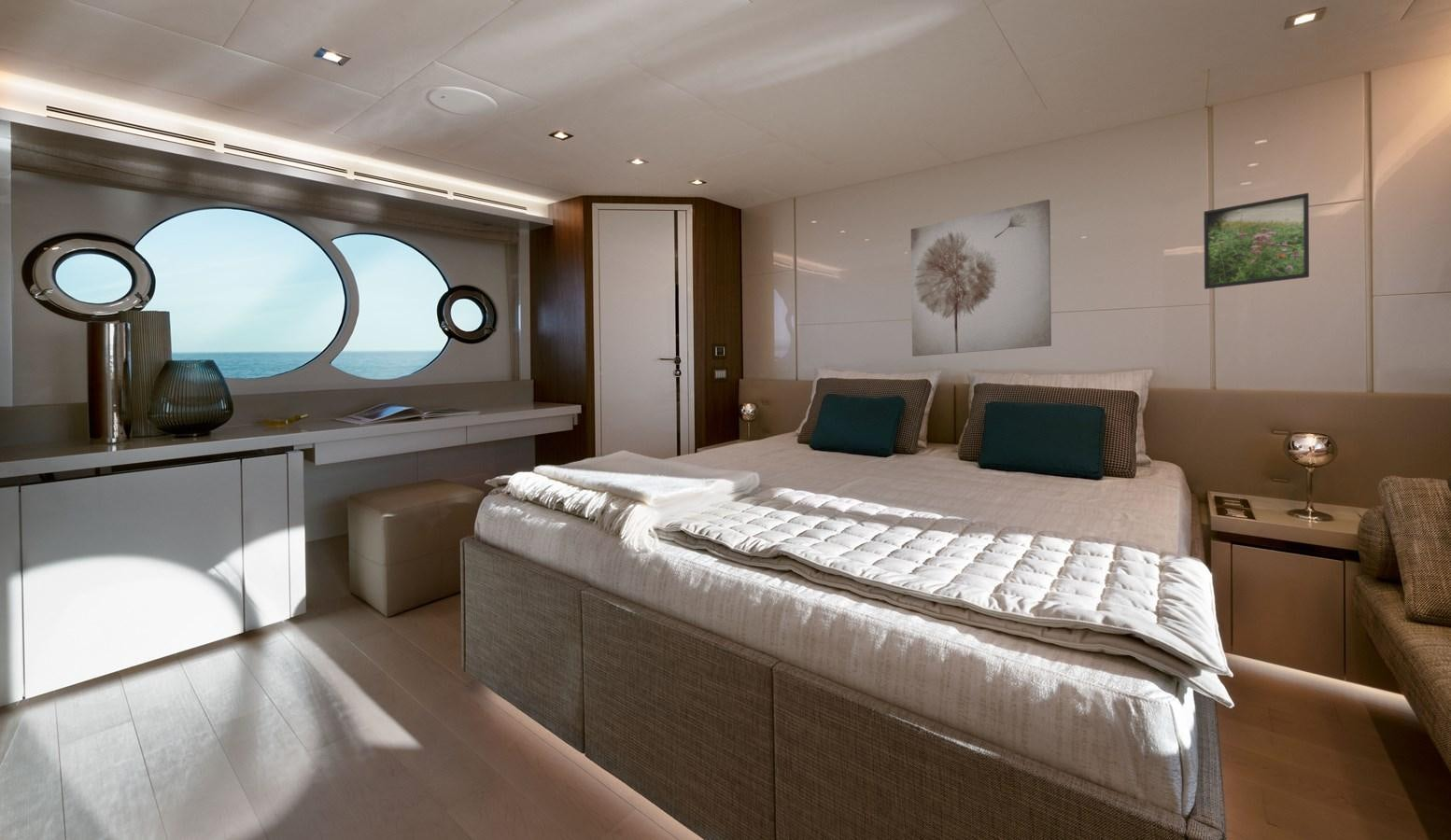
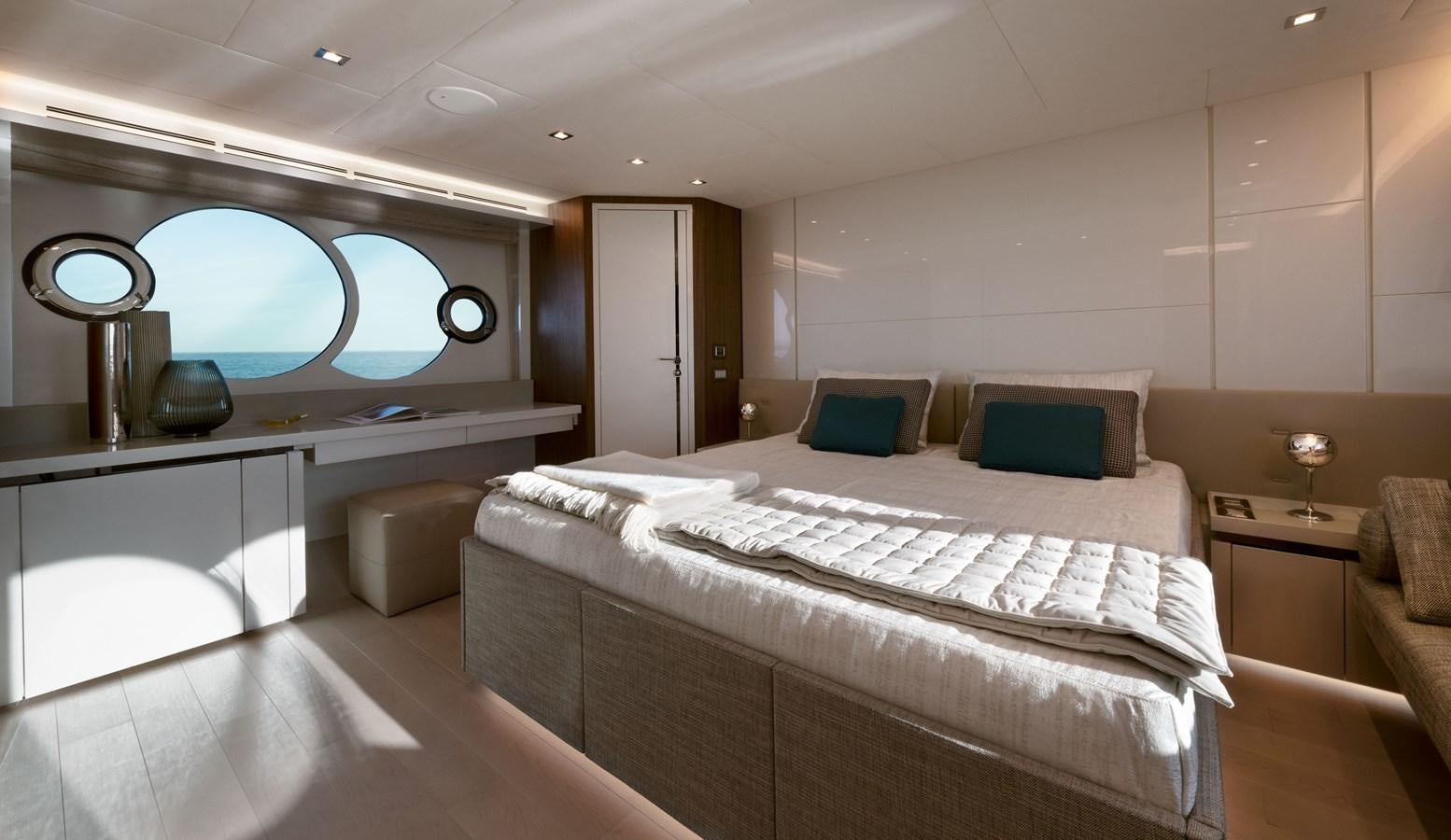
- wall art [910,199,1052,357]
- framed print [1203,192,1310,290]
